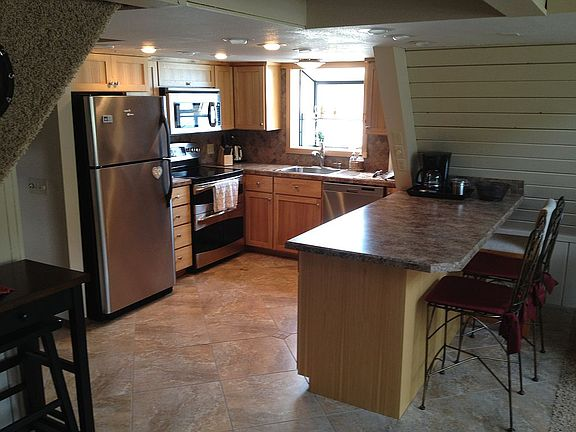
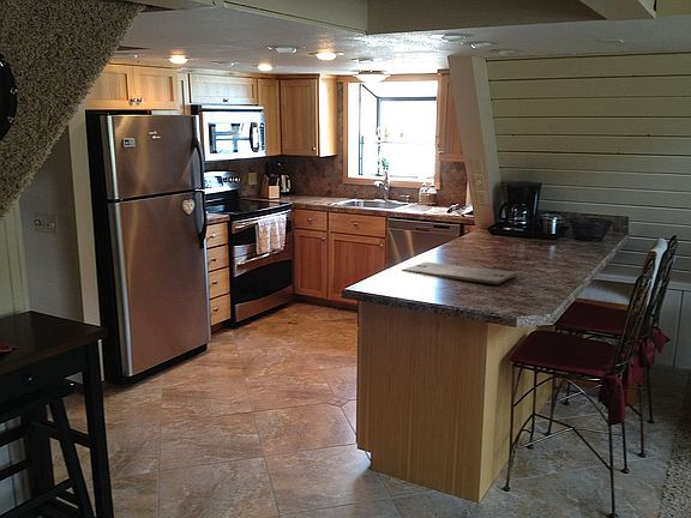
+ cutting board [401,261,519,285]
